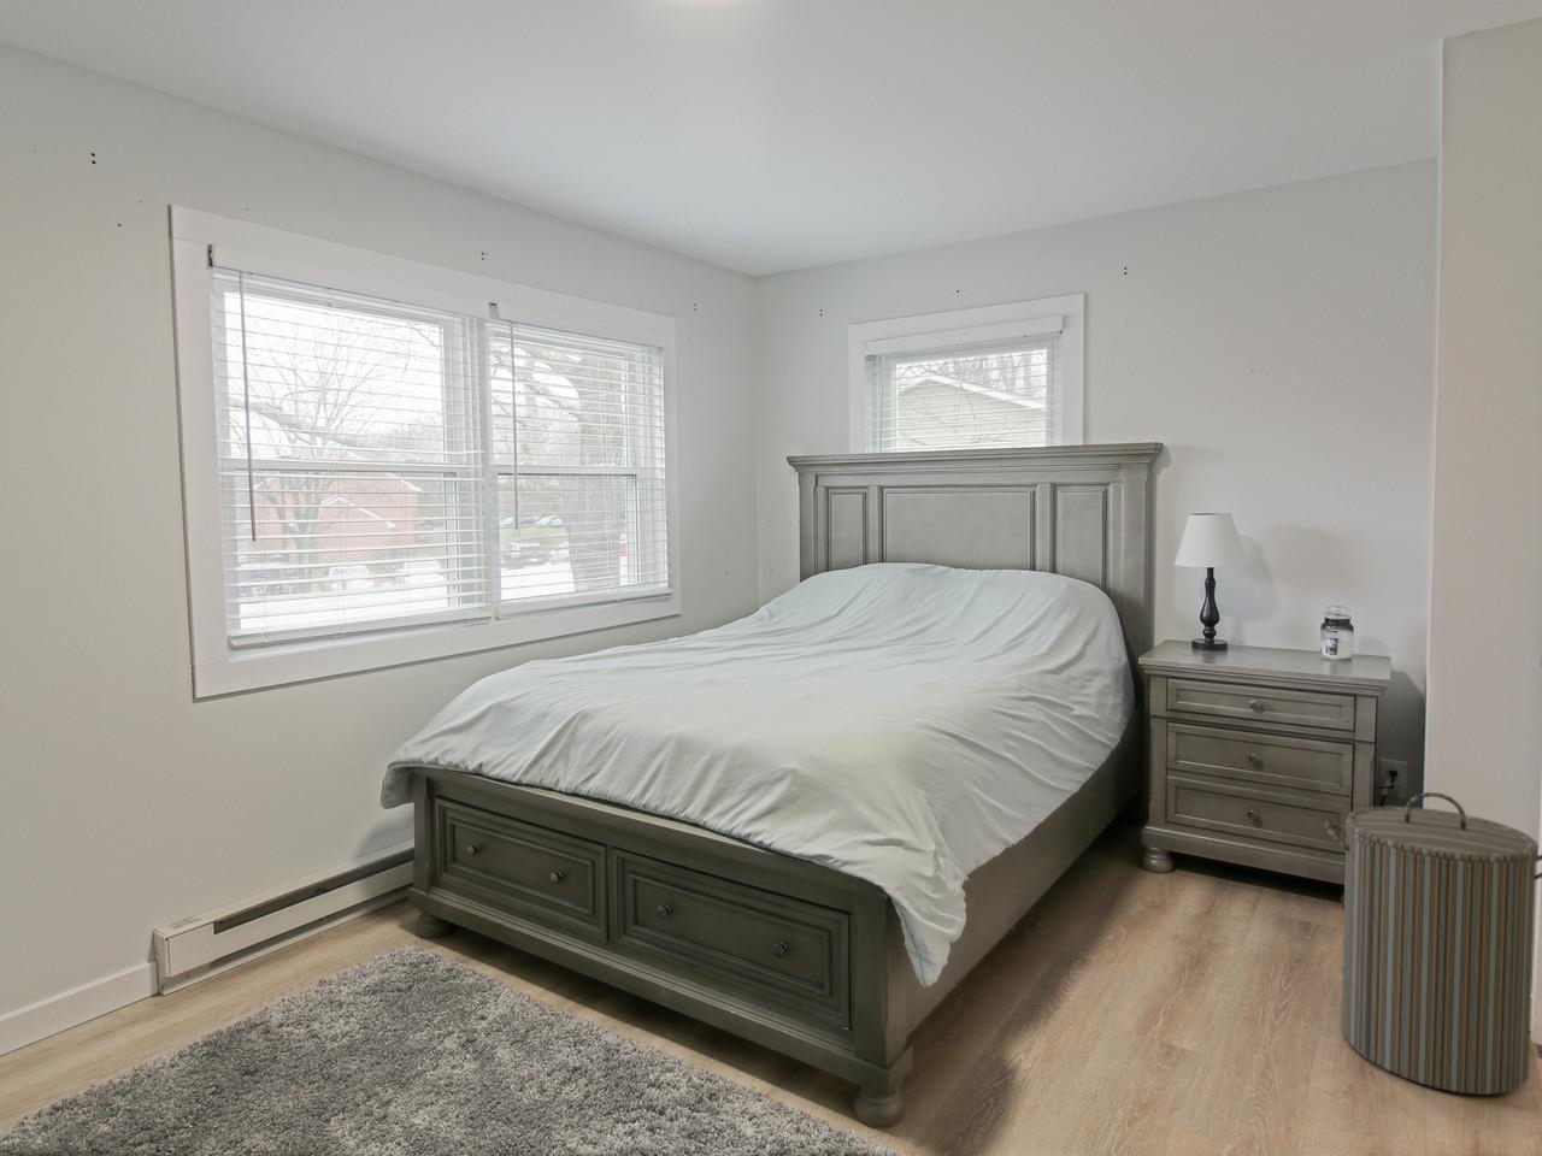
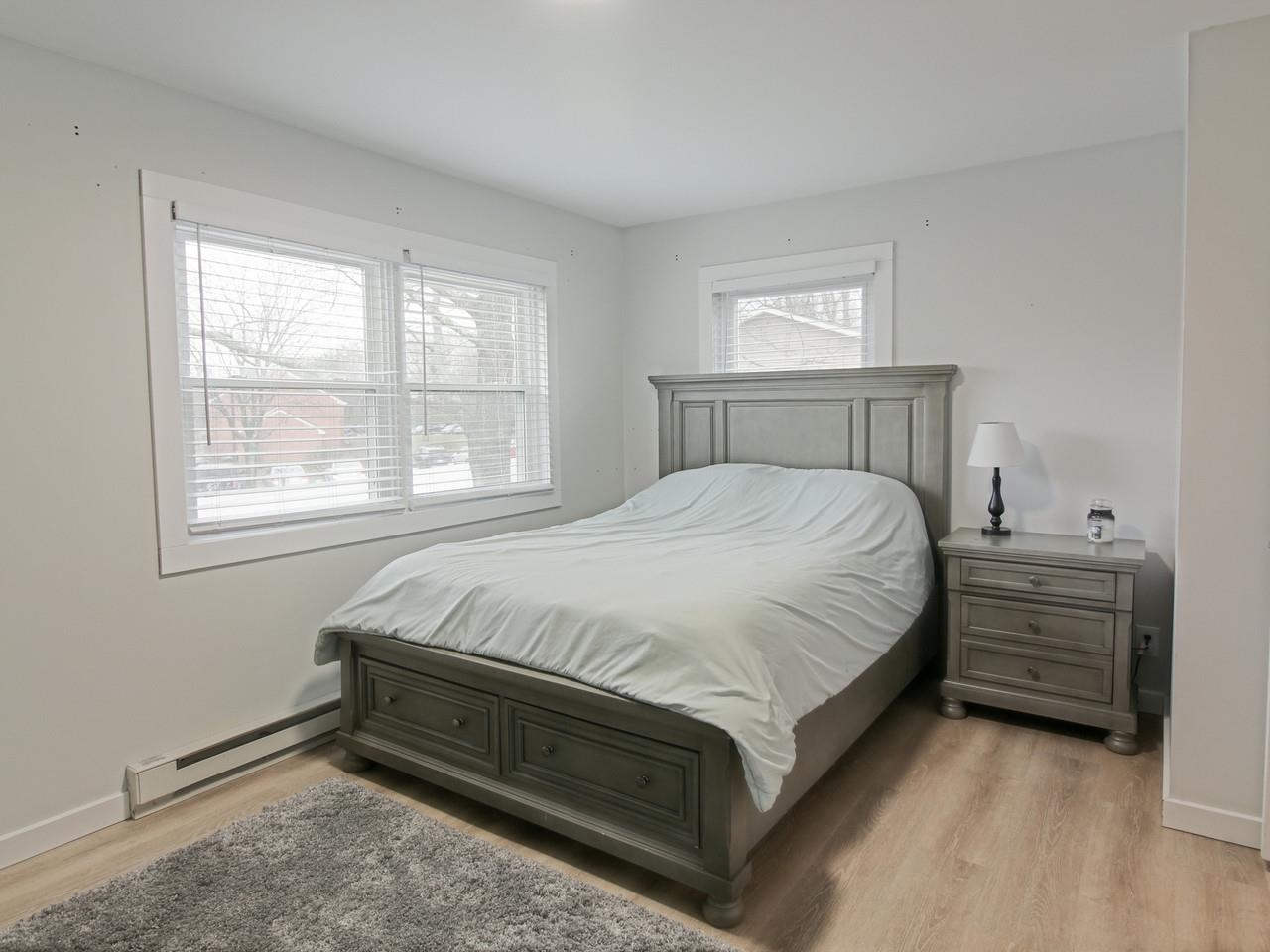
- laundry hamper [1323,792,1542,1095]
